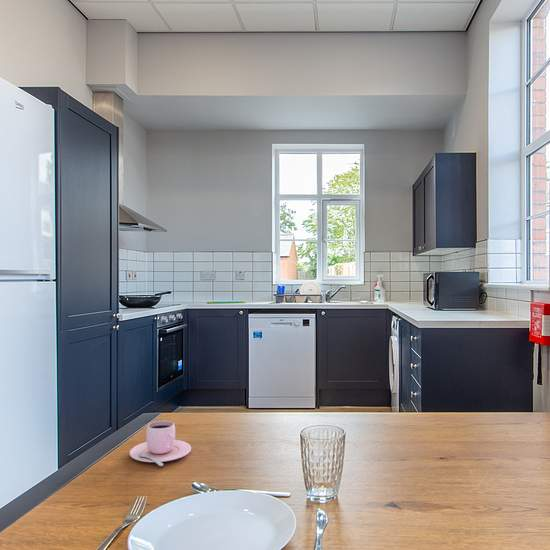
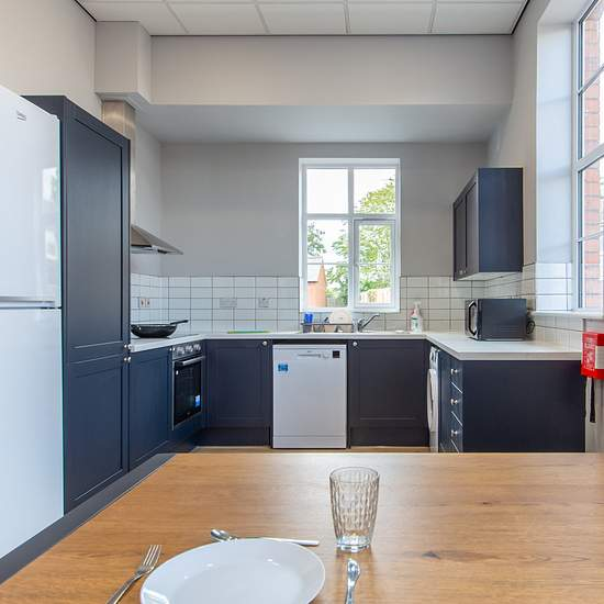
- teacup [129,420,192,467]
